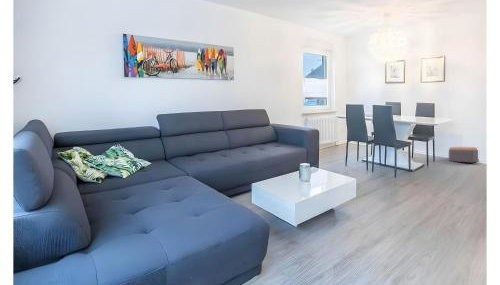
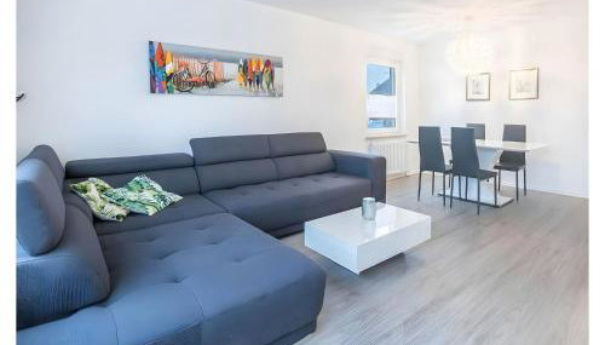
- footstool [447,146,480,164]
